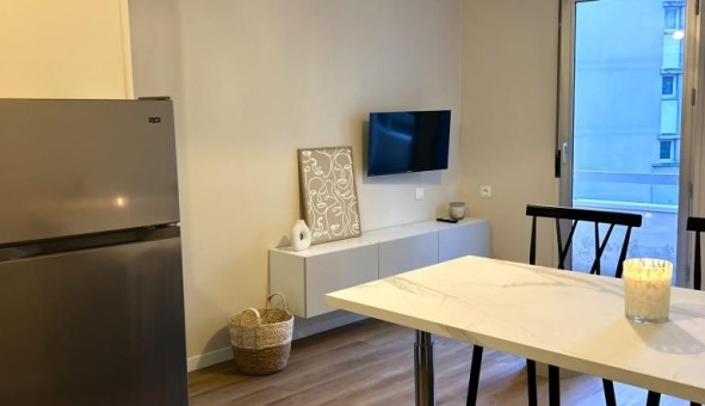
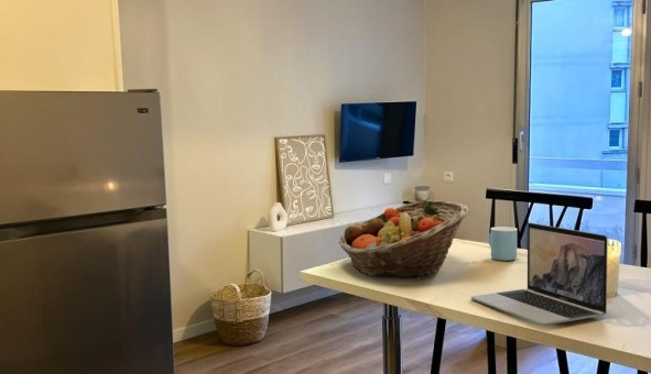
+ fruit basket [338,199,469,279]
+ laptop [470,222,609,327]
+ mug [488,226,518,262]
